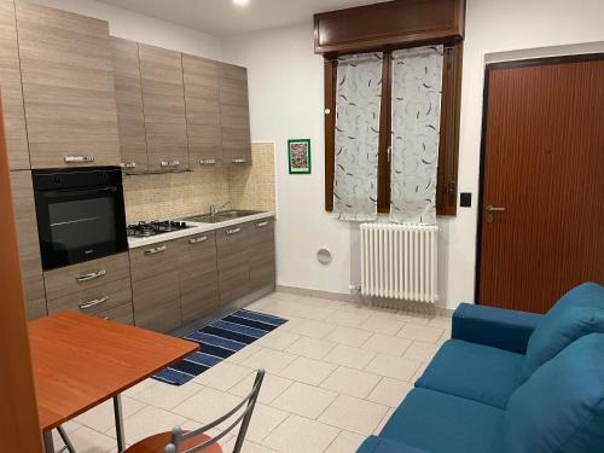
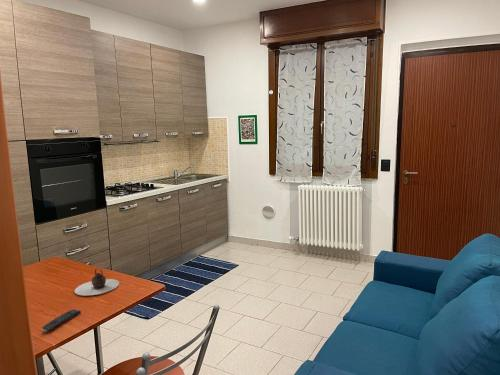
+ remote control [41,309,82,333]
+ teapot [74,268,120,297]
